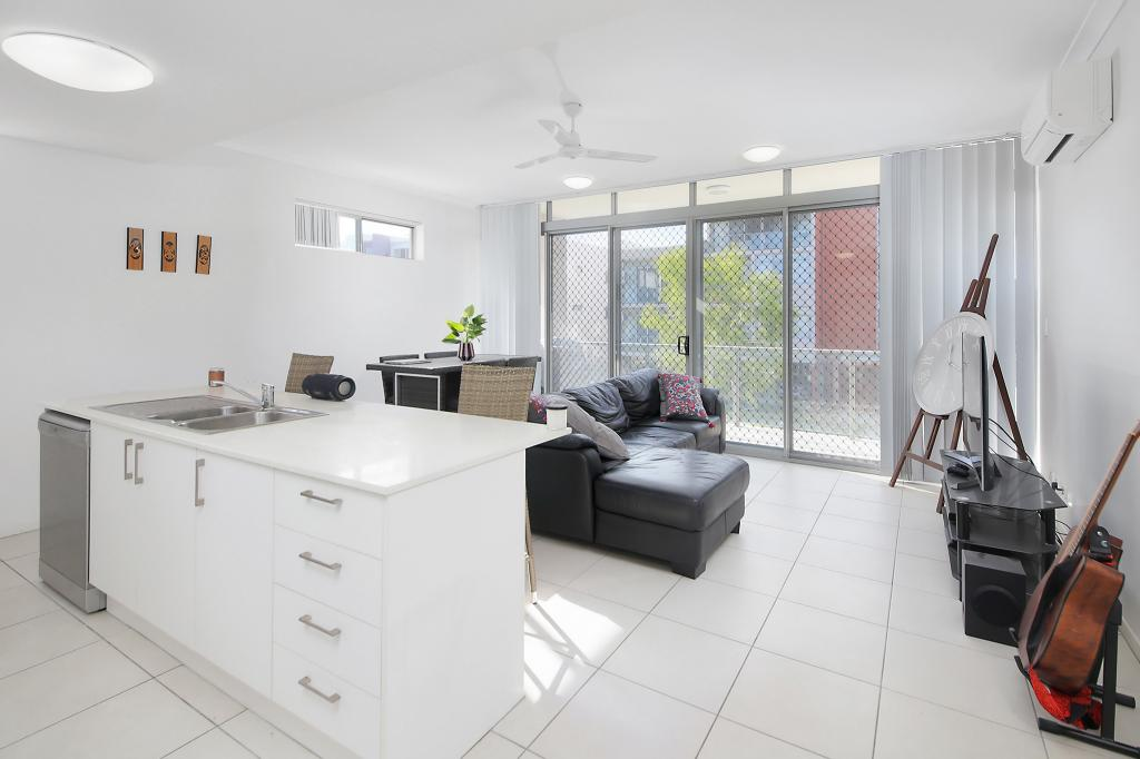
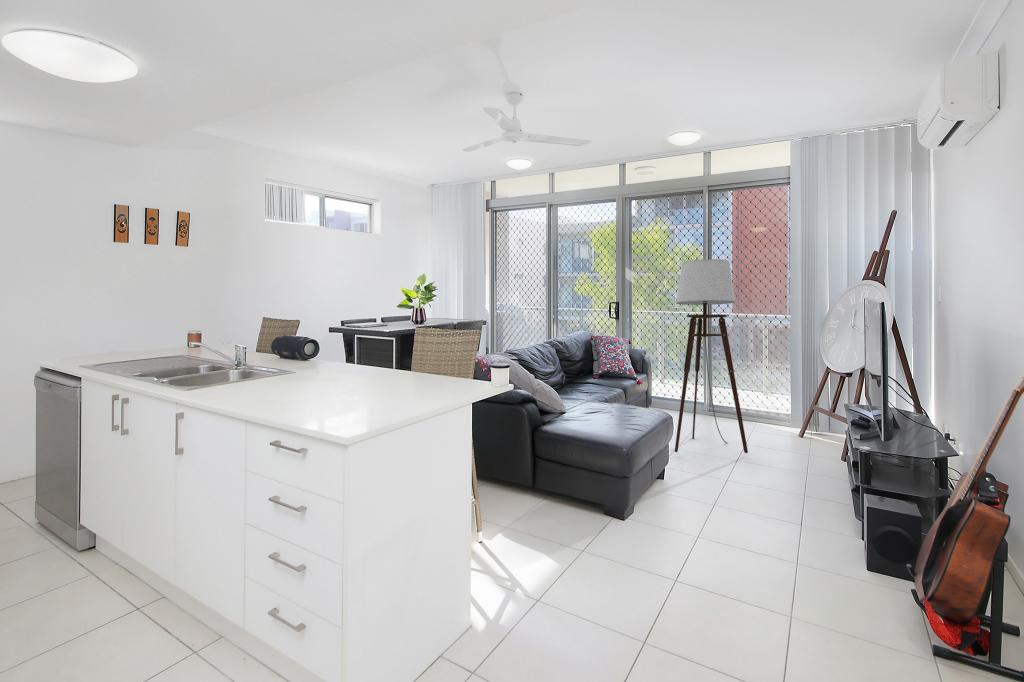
+ floor lamp [674,258,749,454]
